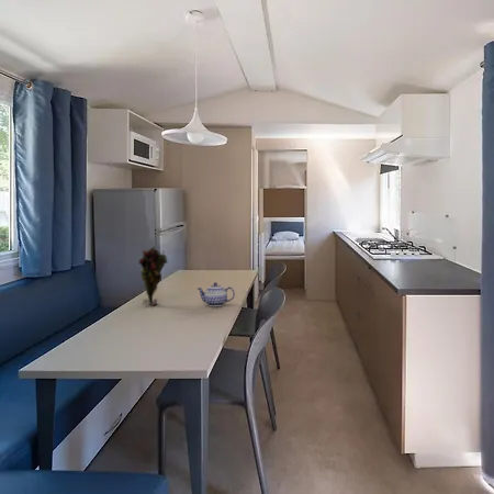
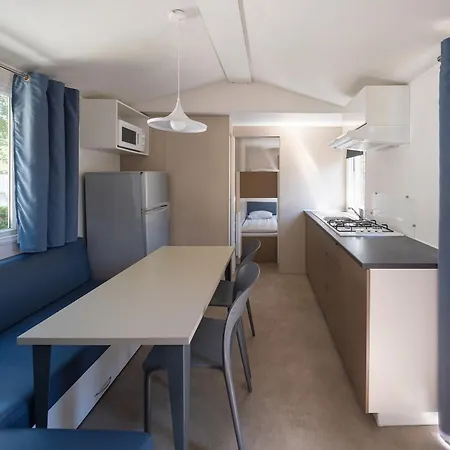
- flower [138,246,169,307]
- teapot [197,281,236,307]
